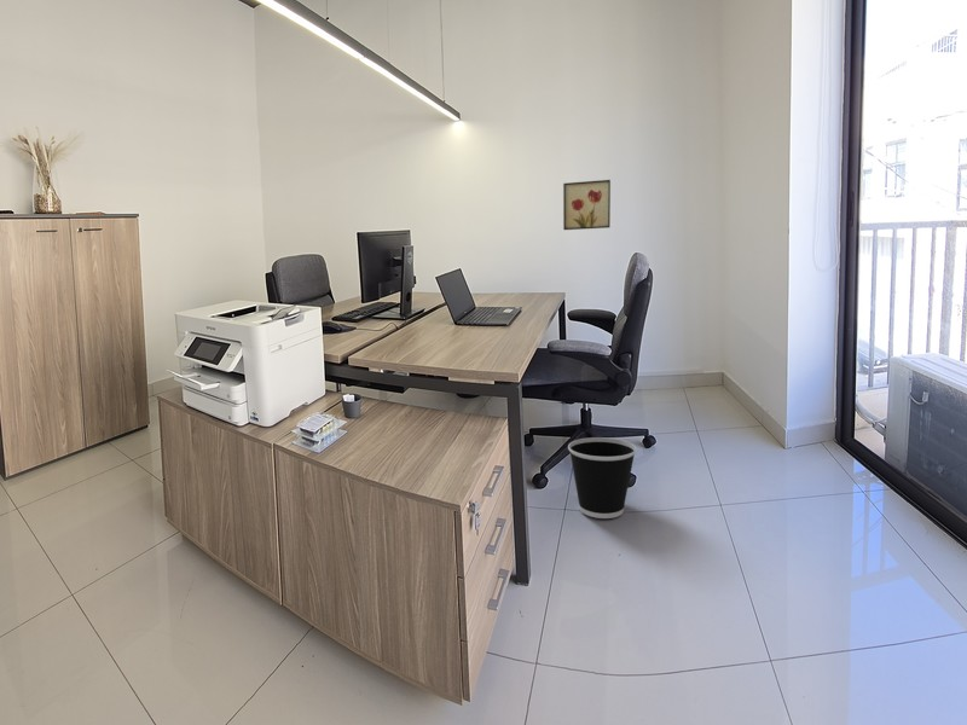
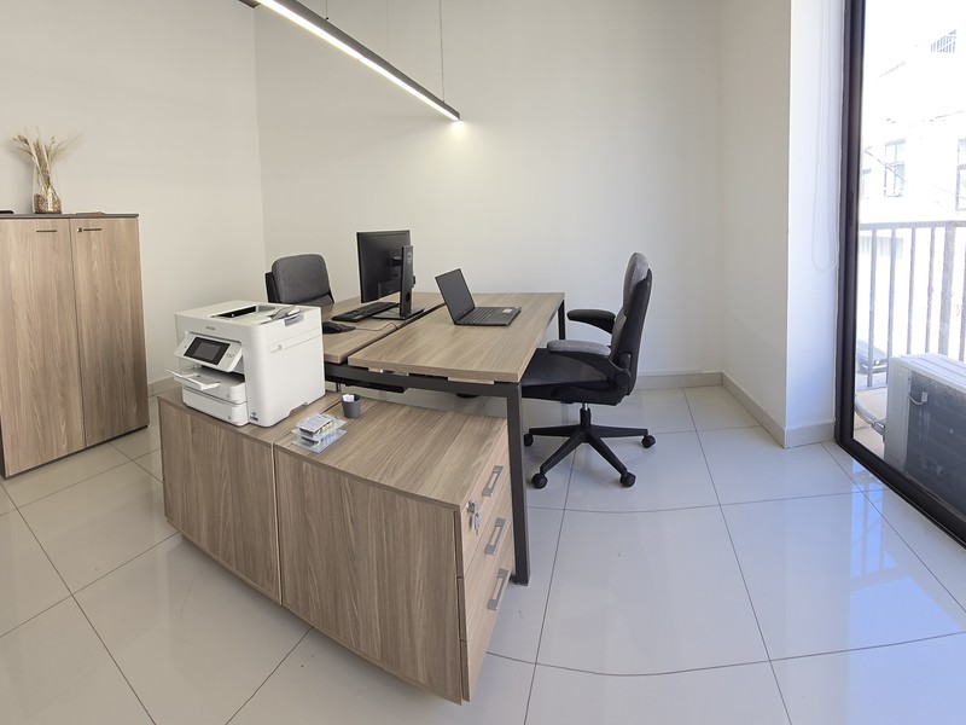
- wastebasket [567,436,637,520]
- wall art [562,179,612,231]
